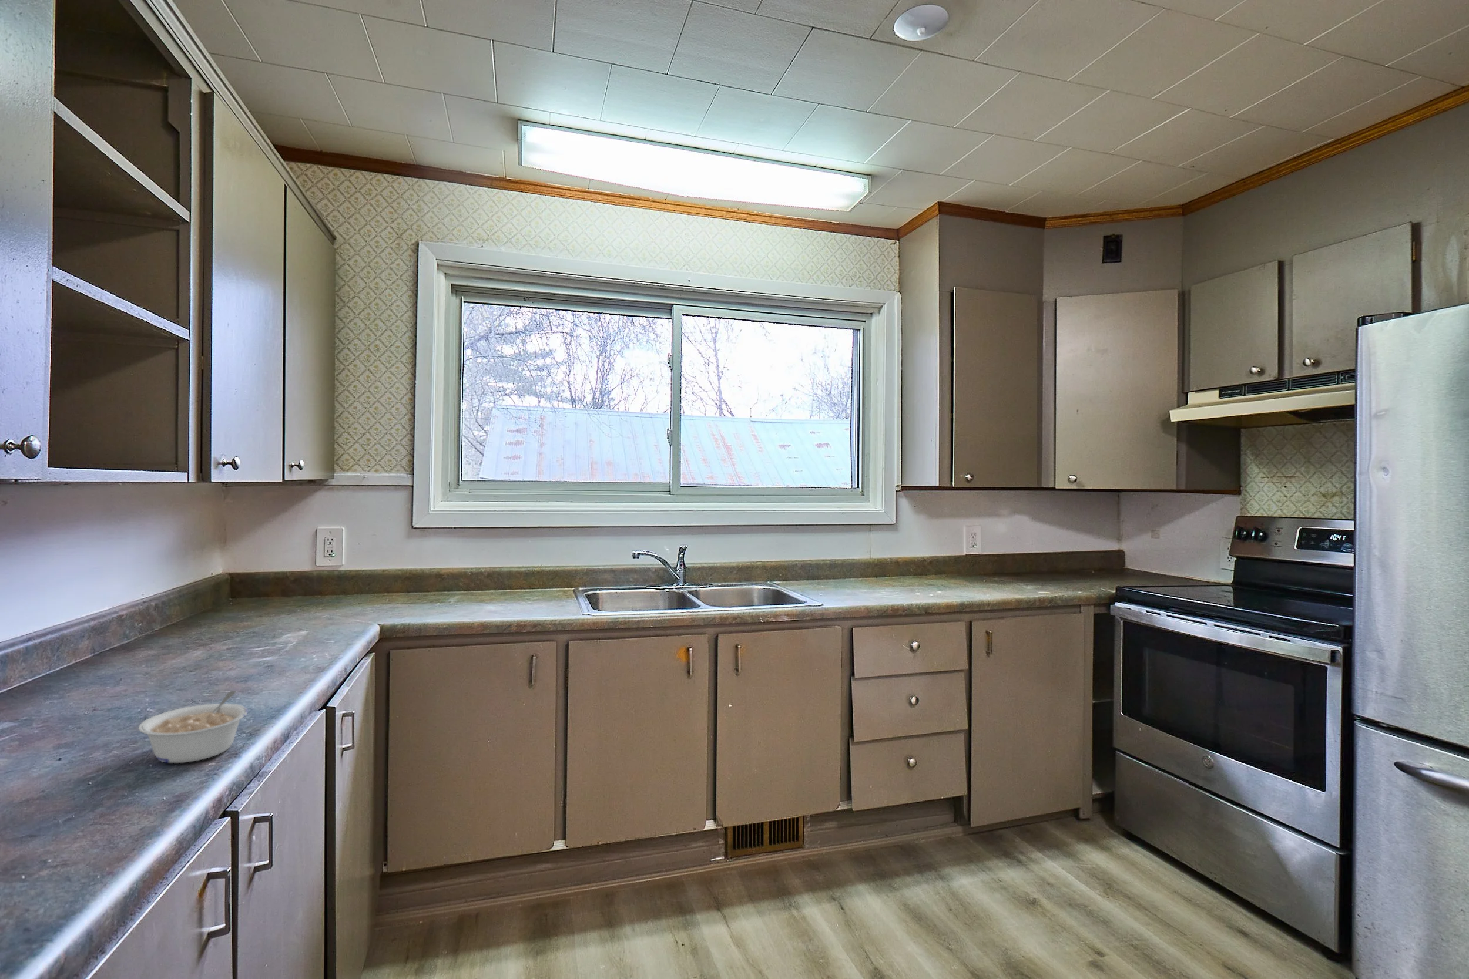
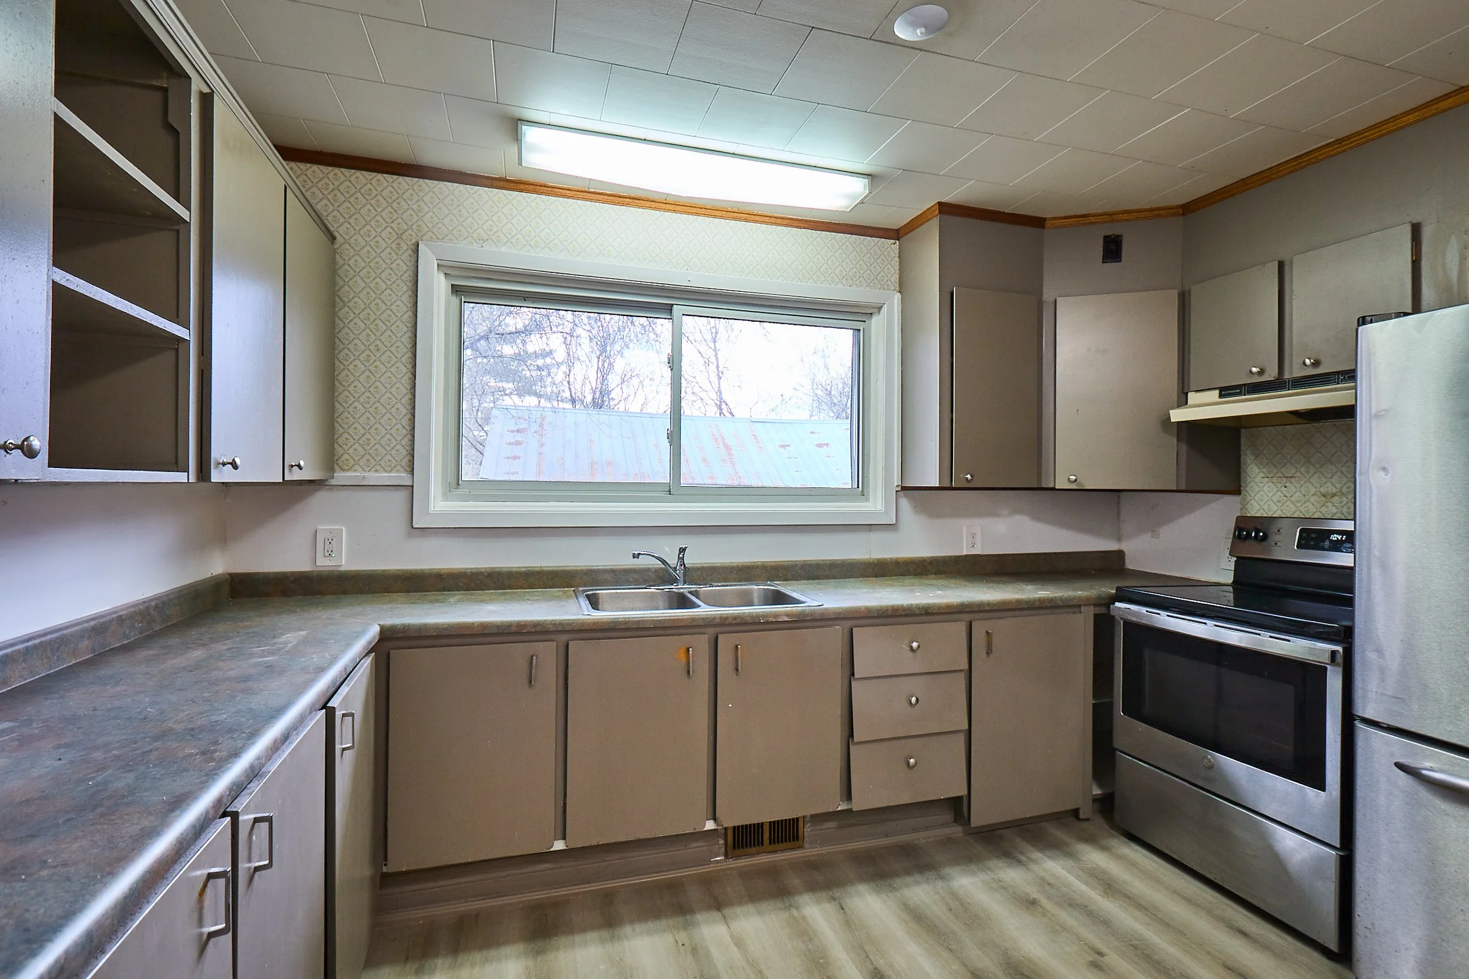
- legume [138,691,248,764]
